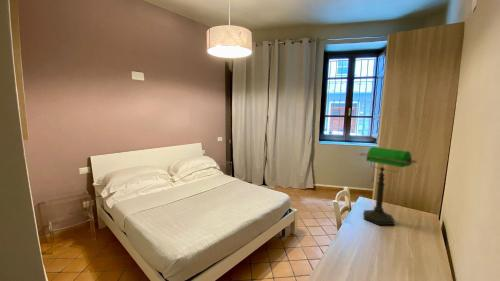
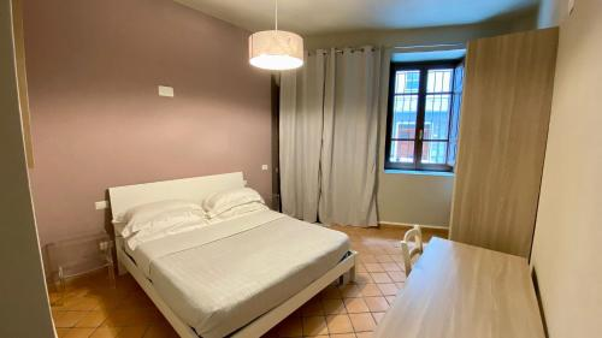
- desk lamp [358,146,418,226]
